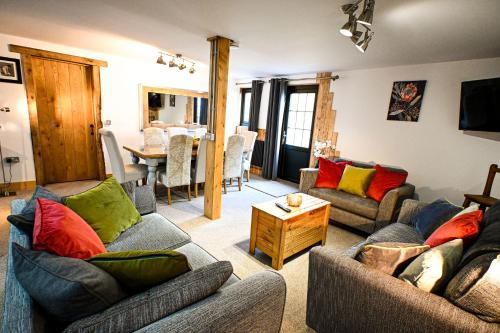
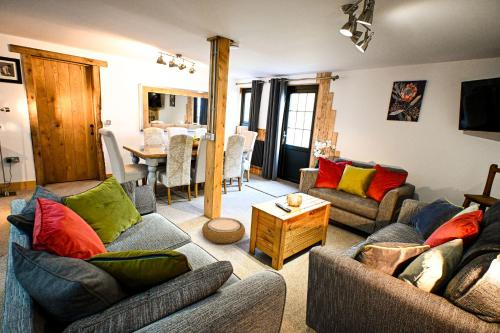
+ woven basket [201,217,246,244]
